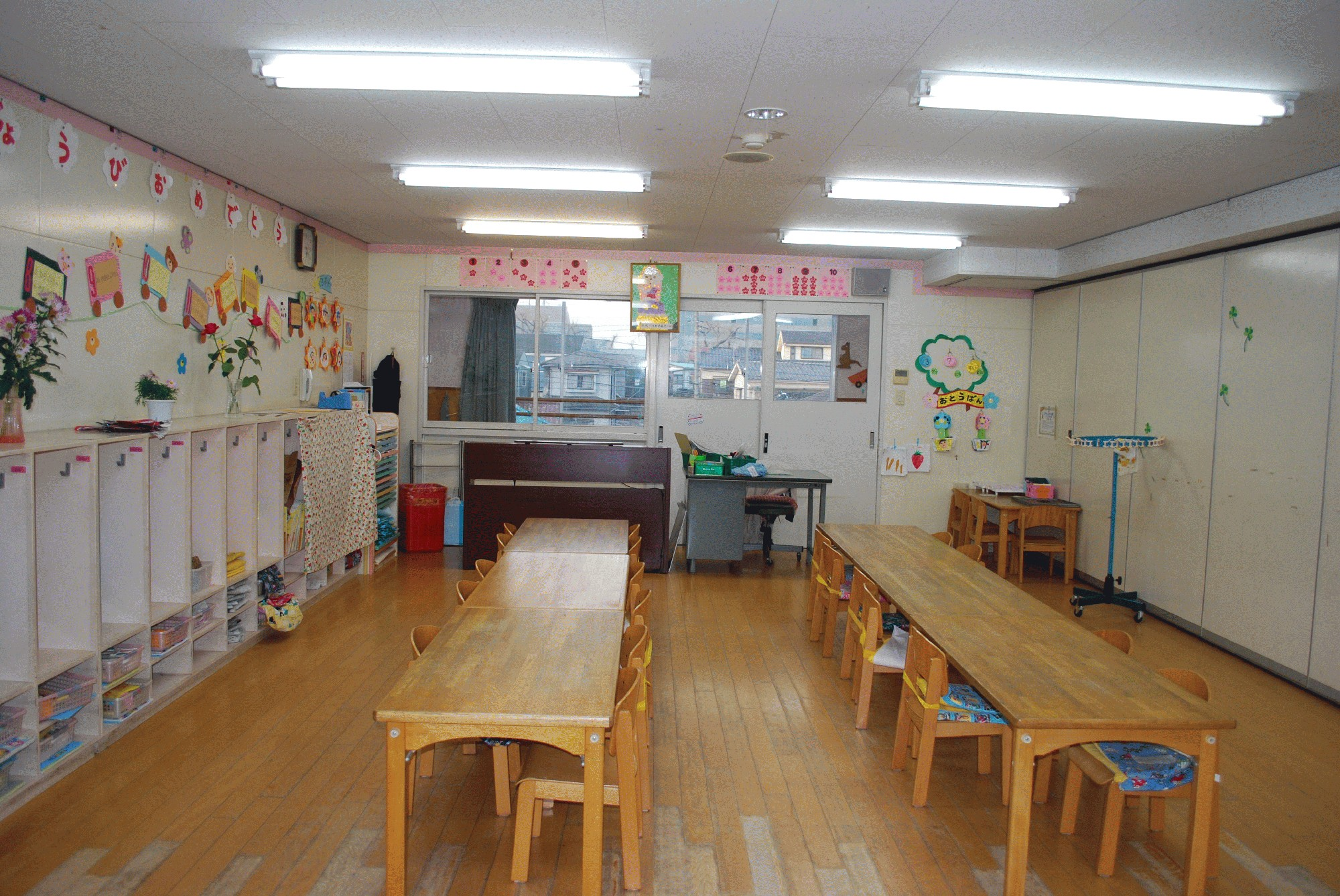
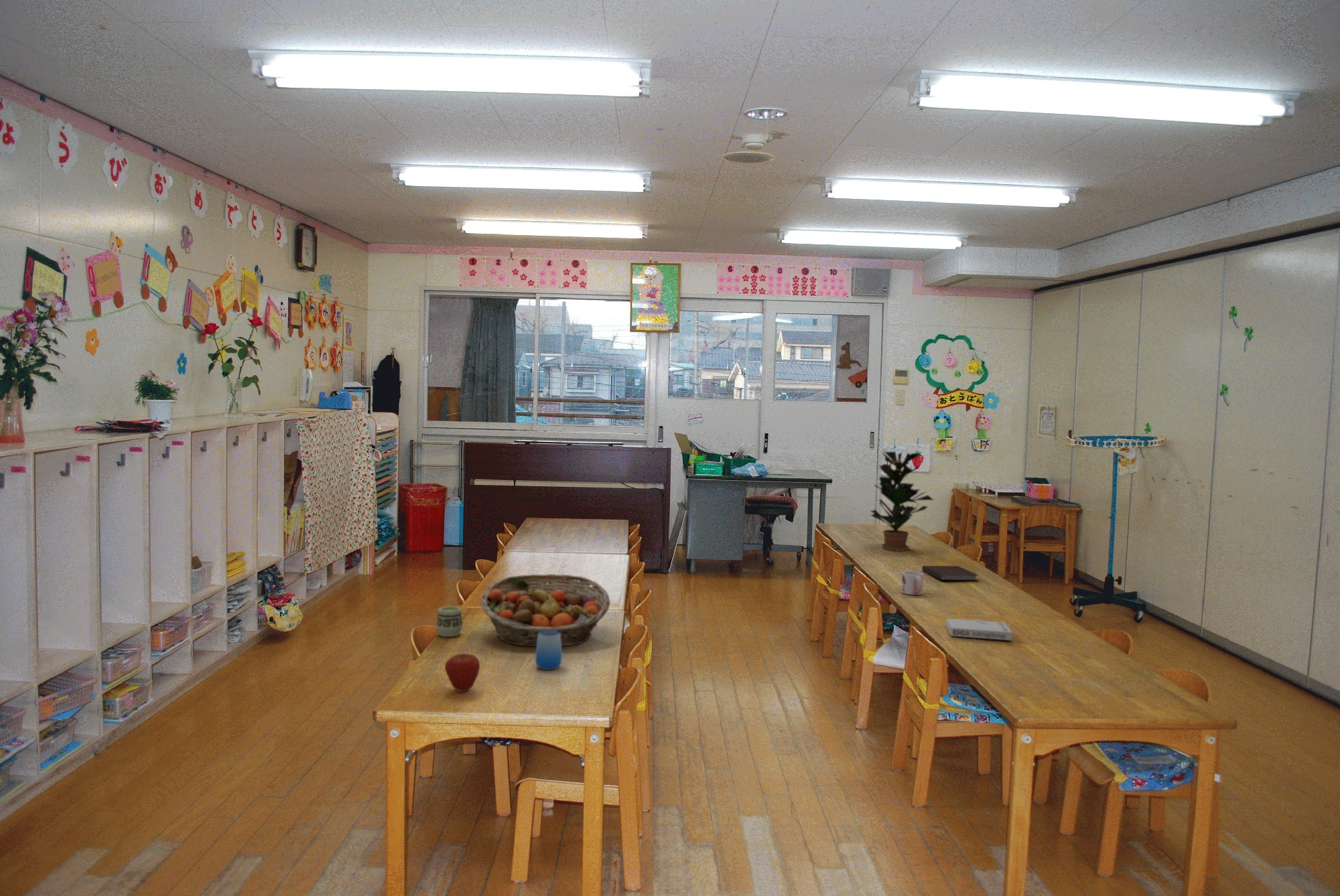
+ apple [444,653,480,692]
+ cup [435,605,463,638]
+ fruit basket [480,573,611,647]
+ notebook [922,565,979,581]
+ book [945,617,1013,642]
+ potted plant [870,451,935,552]
+ cup [535,630,563,670]
+ mug [901,571,924,596]
